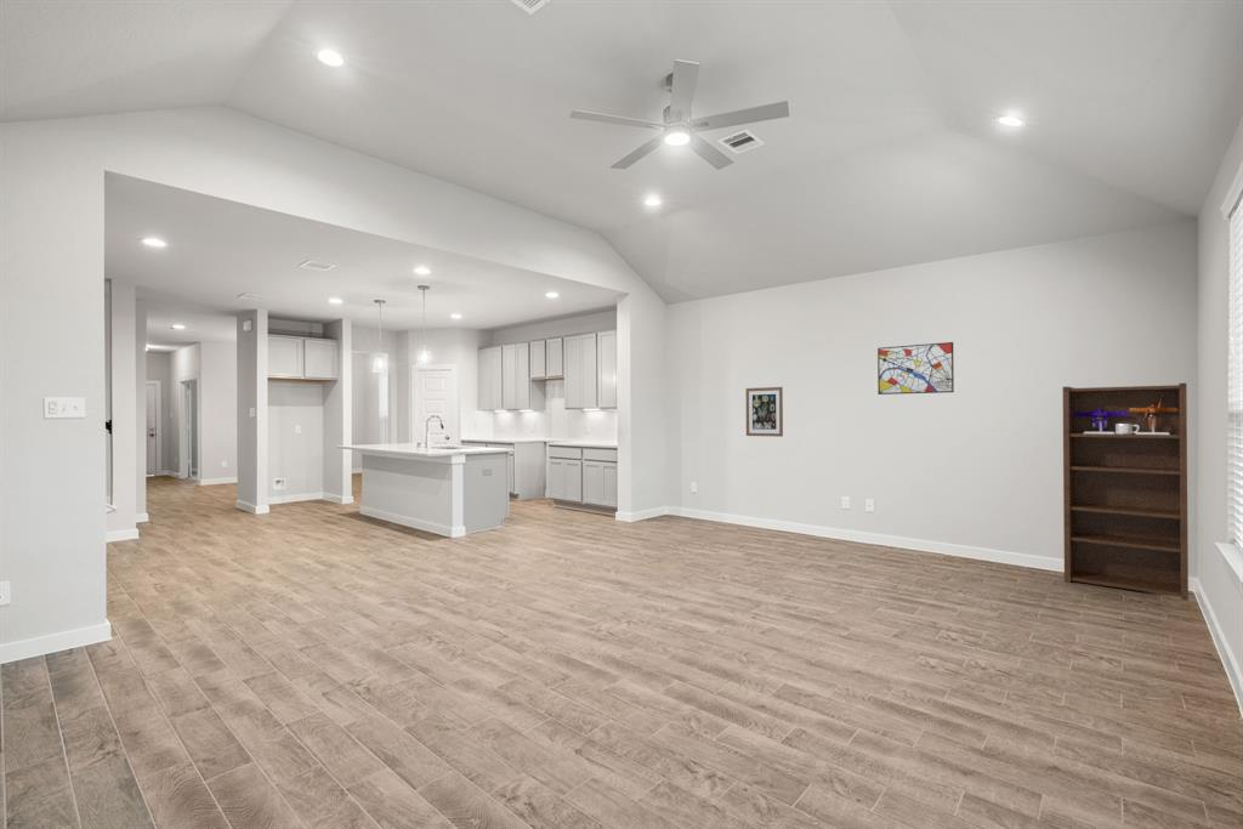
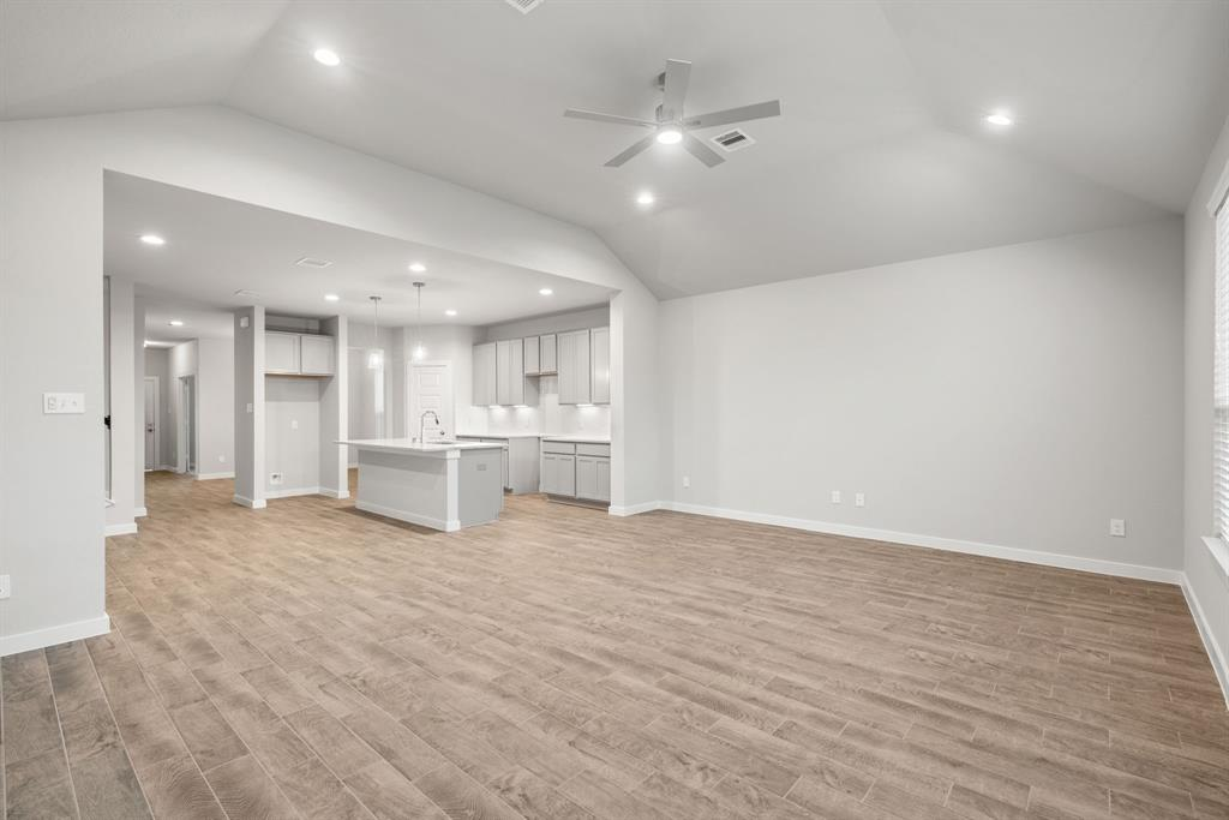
- wall art [745,386,784,438]
- bookshelf [1062,382,1190,602]
- wall art [876,341,955,396]
